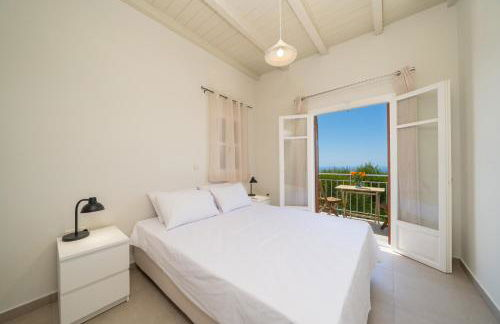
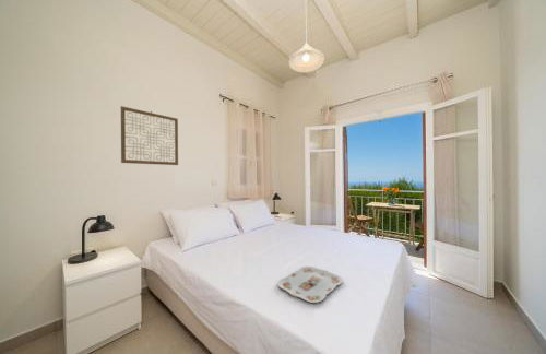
+ serving tray [276,266,344,304]
+ wall art [120,105,179,166]
